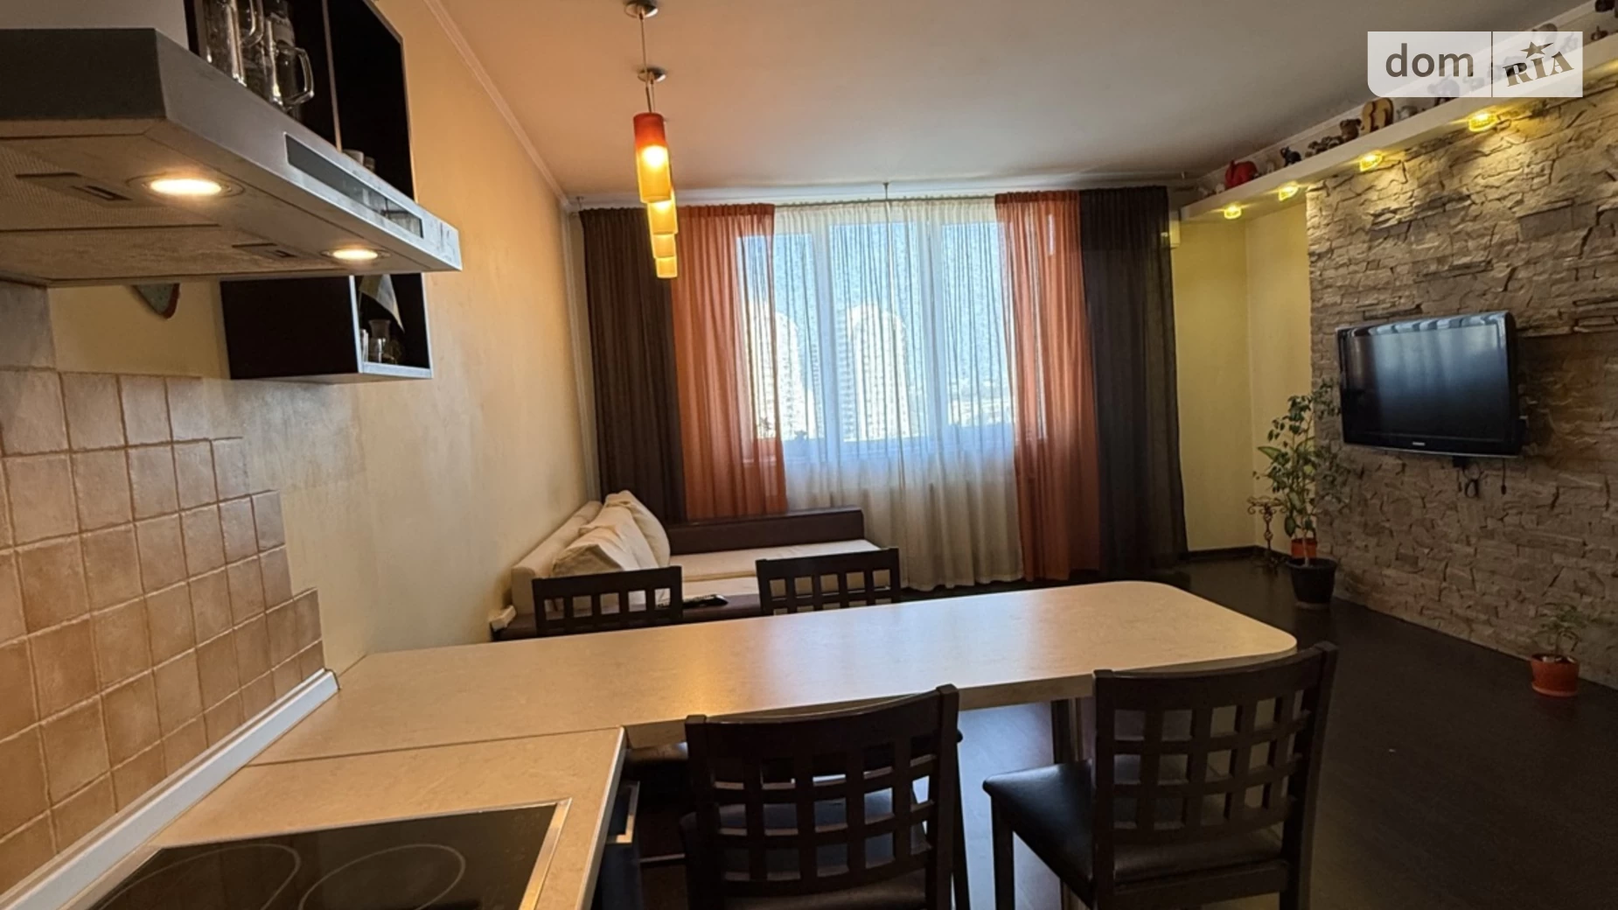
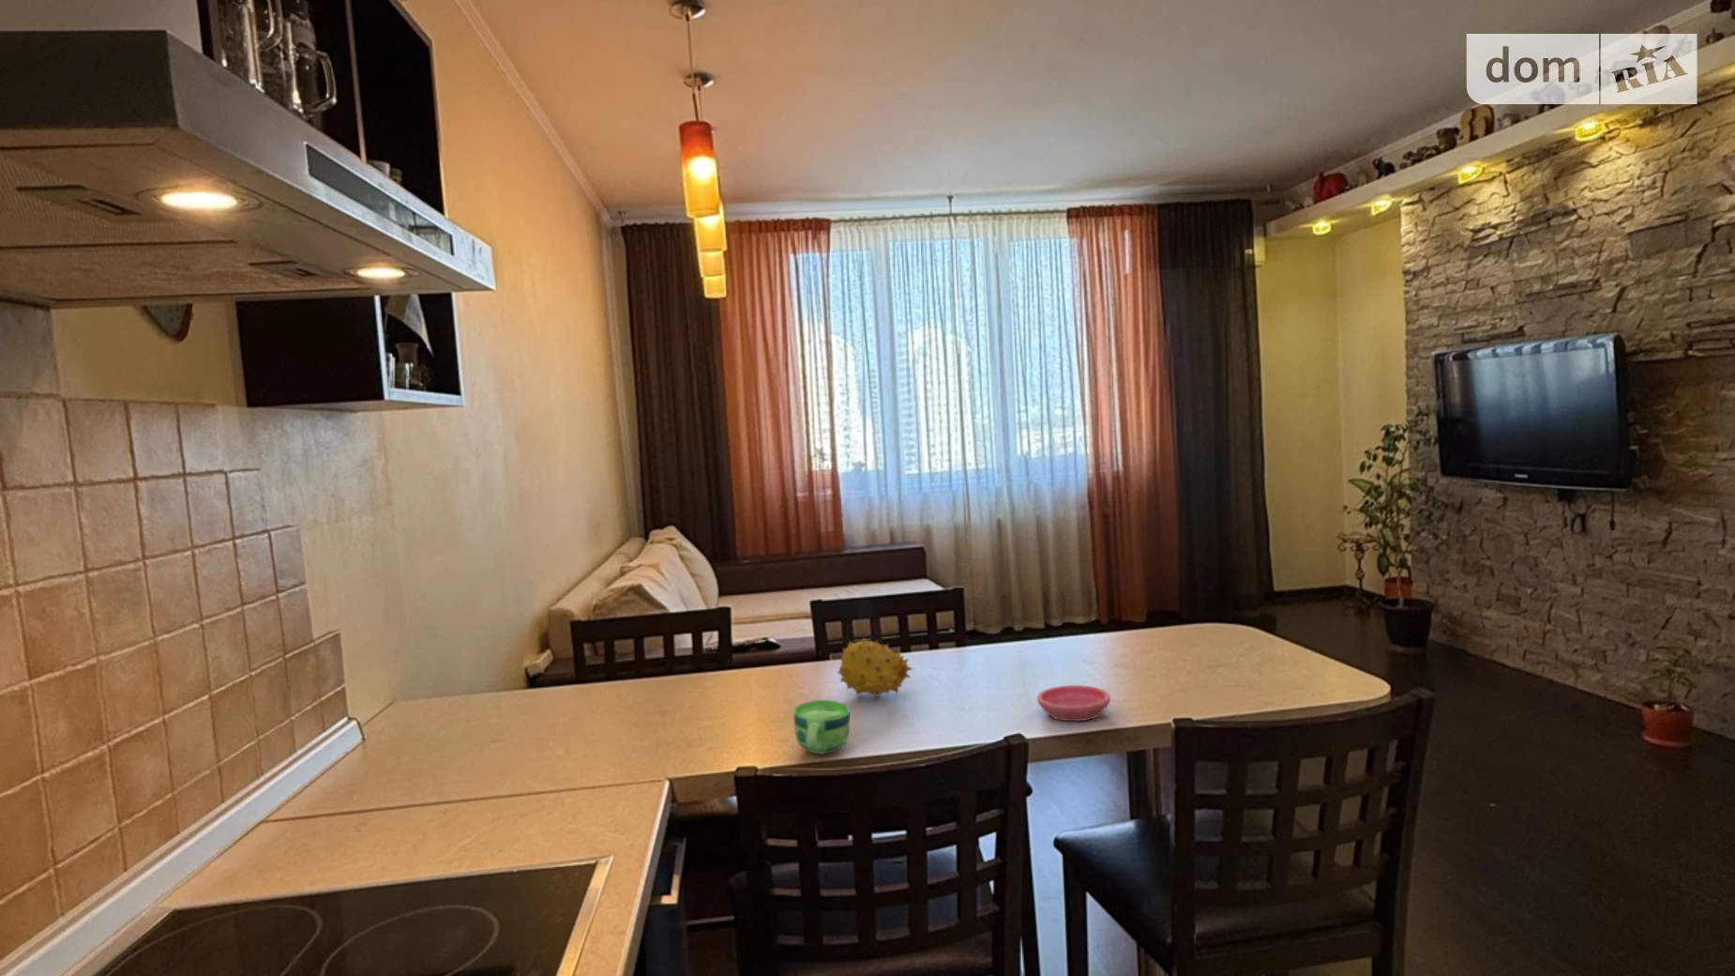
+ cup [794,700,851,754]
+ fruit [837,636,914,700]
+ saucer [1037,684,1112,722]
